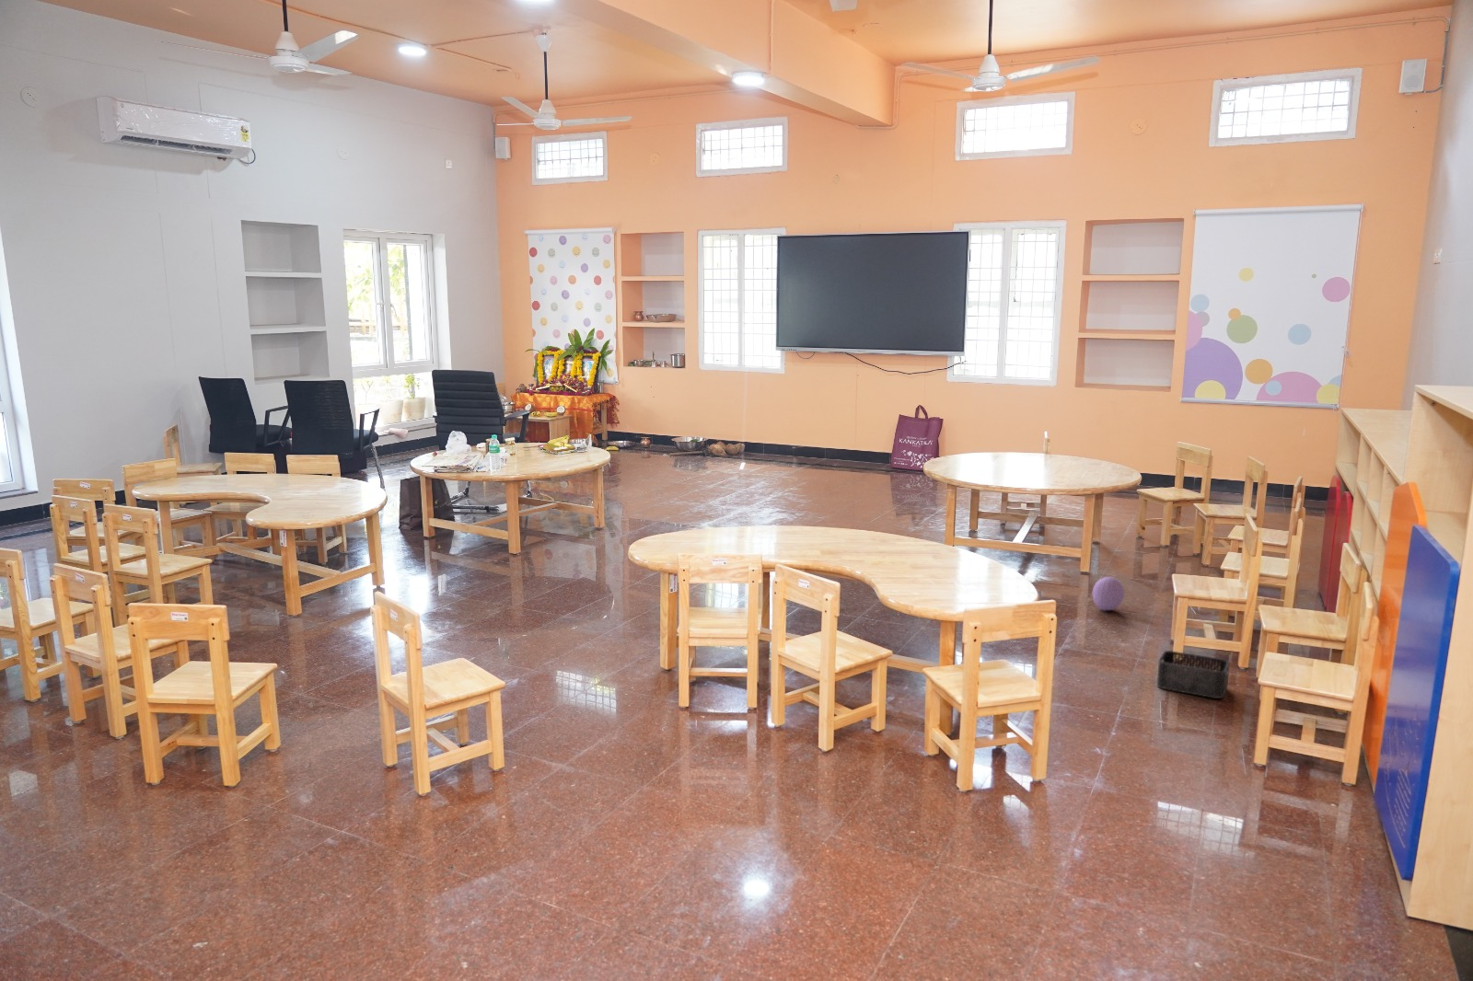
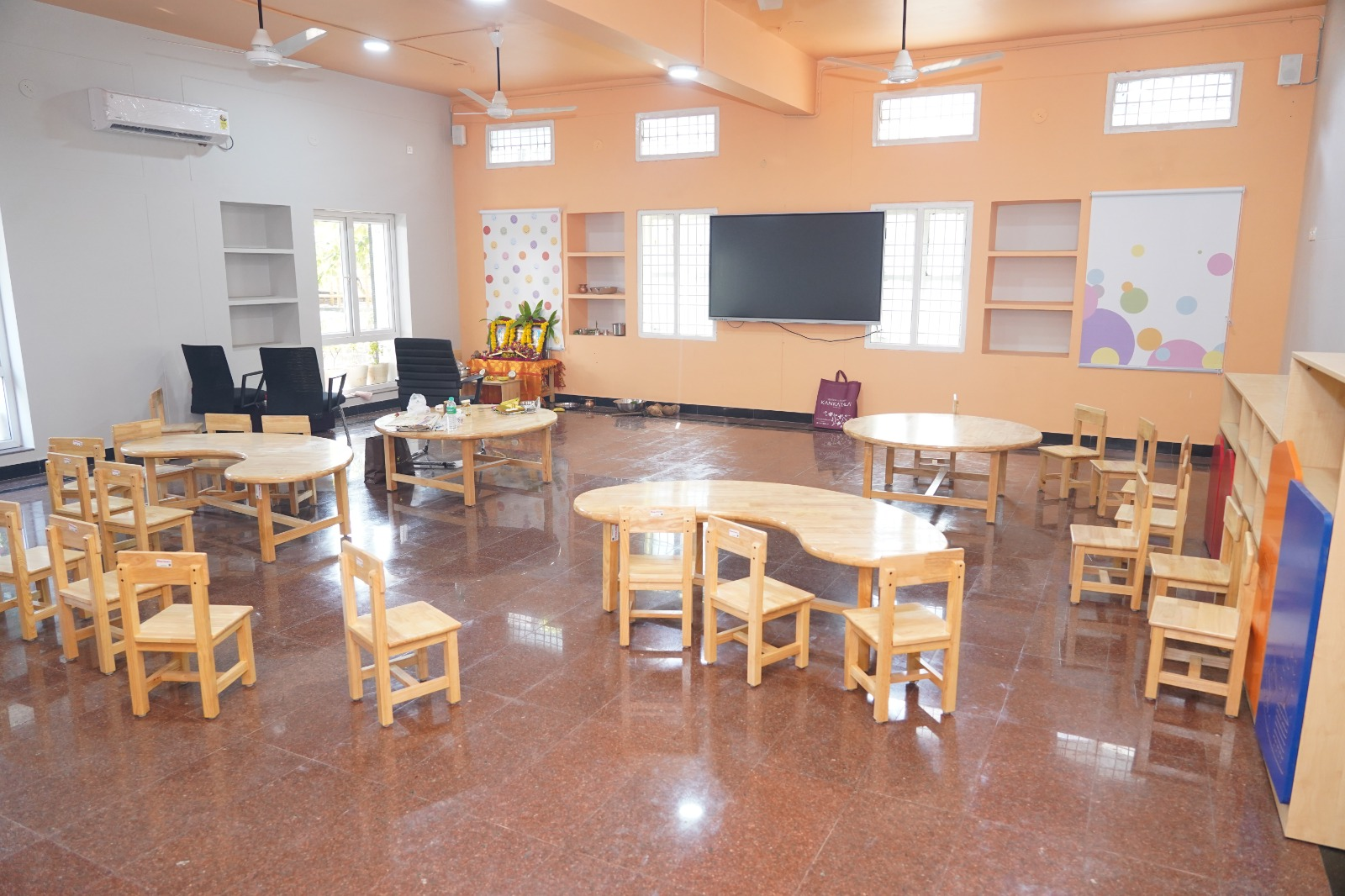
- storage bin [1156,649,1230,700]
- ball [1092,576,1125,612]
